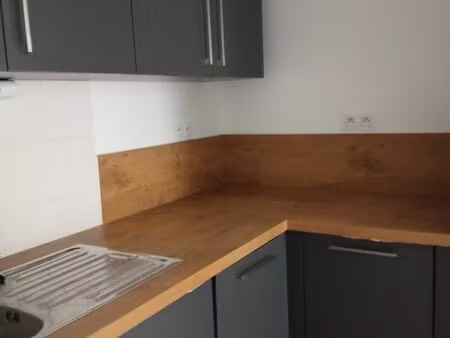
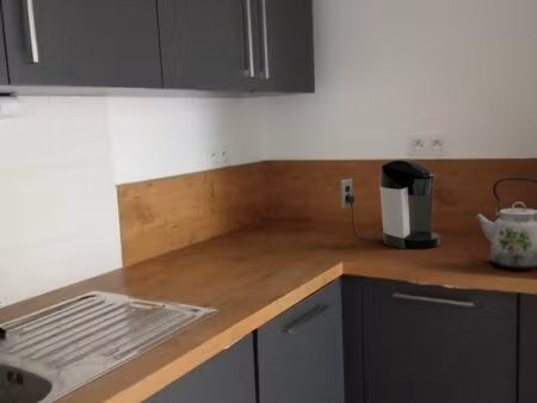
+ coffee maker [340,157,440,250]
+ kettle [473,176,537,271]
